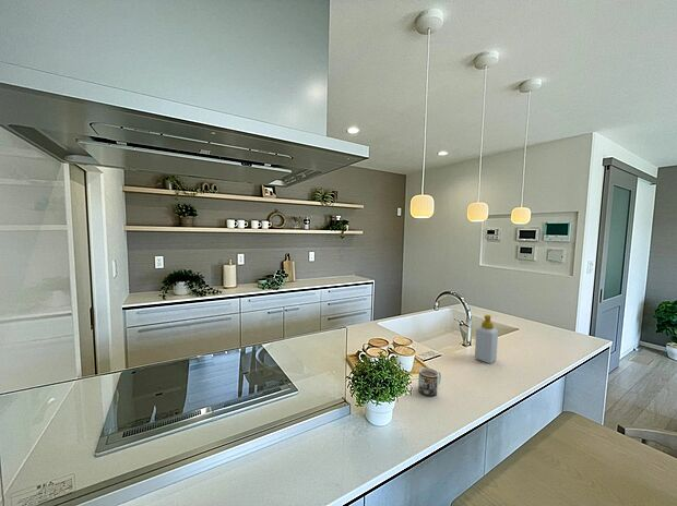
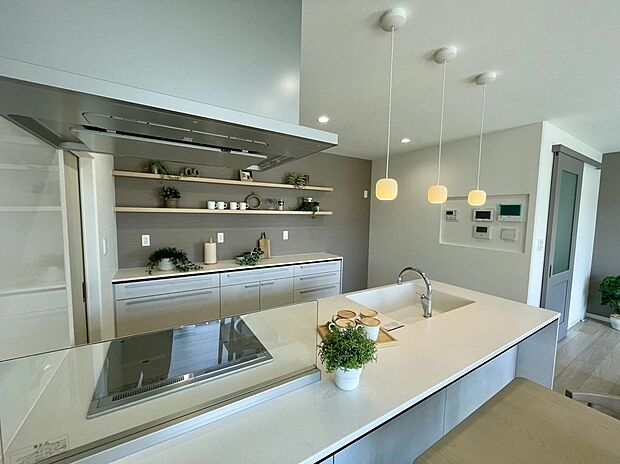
- mug [417,366,442,398]
- soap bottle [474,314,499,364]
